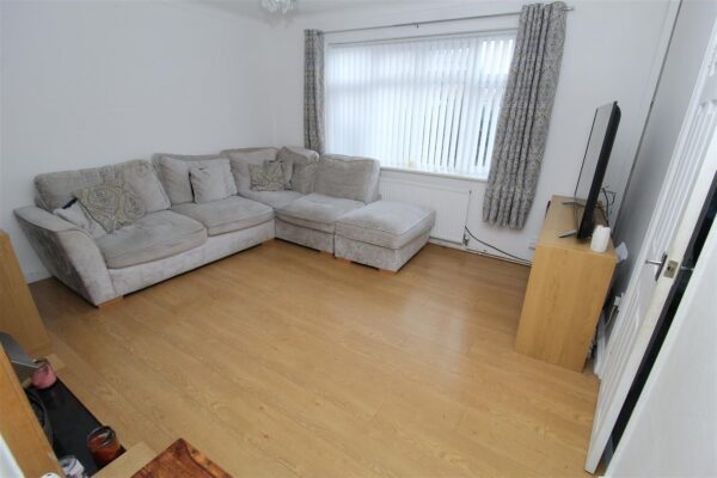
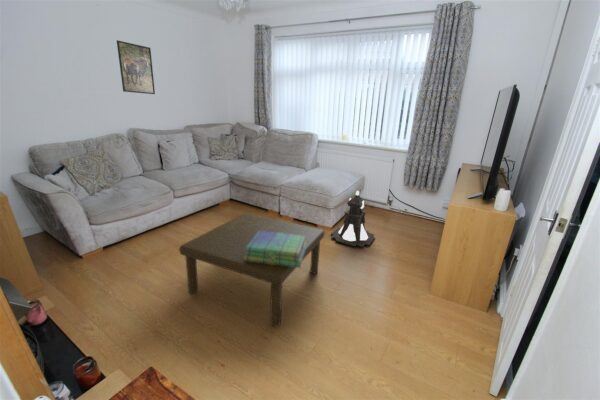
+ lantern [330,190,376,248]
+ coffee table [178,212,326,328]
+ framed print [116,39,156,95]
+ stack of books [244,231,306,269]
